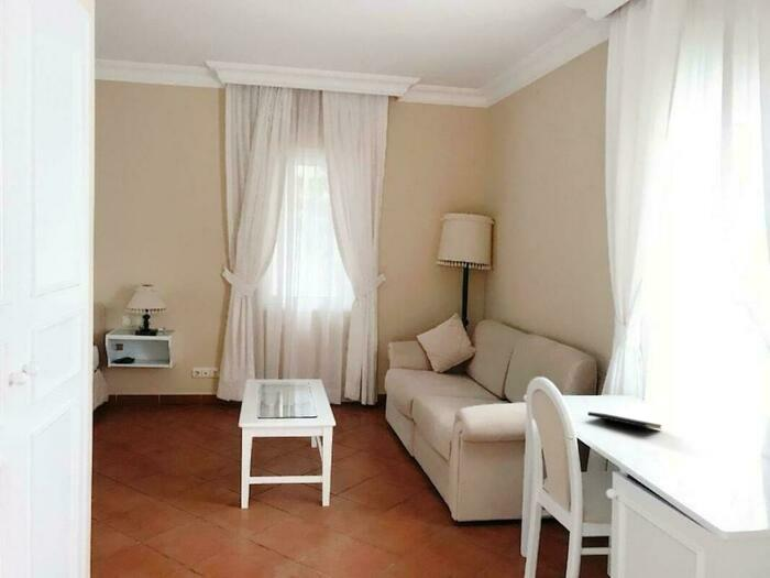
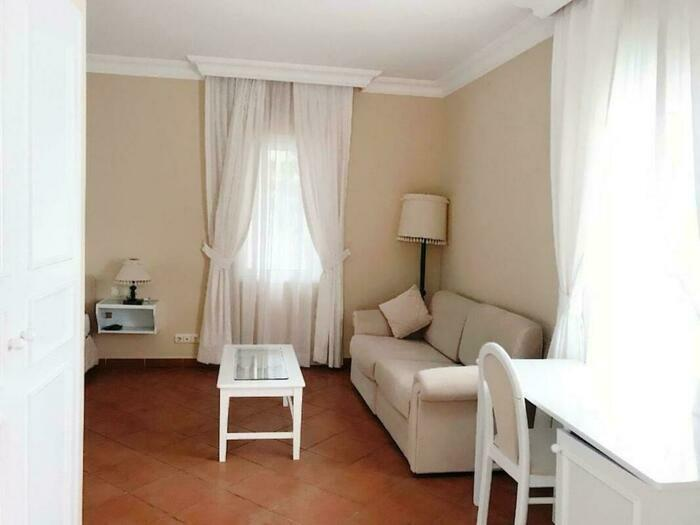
- notepad [586,411,663,437]
